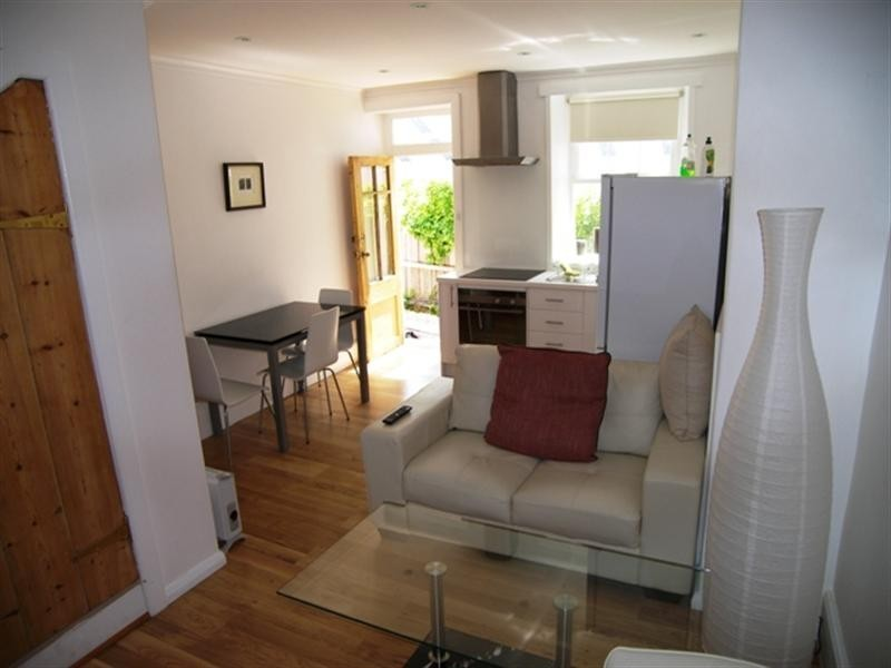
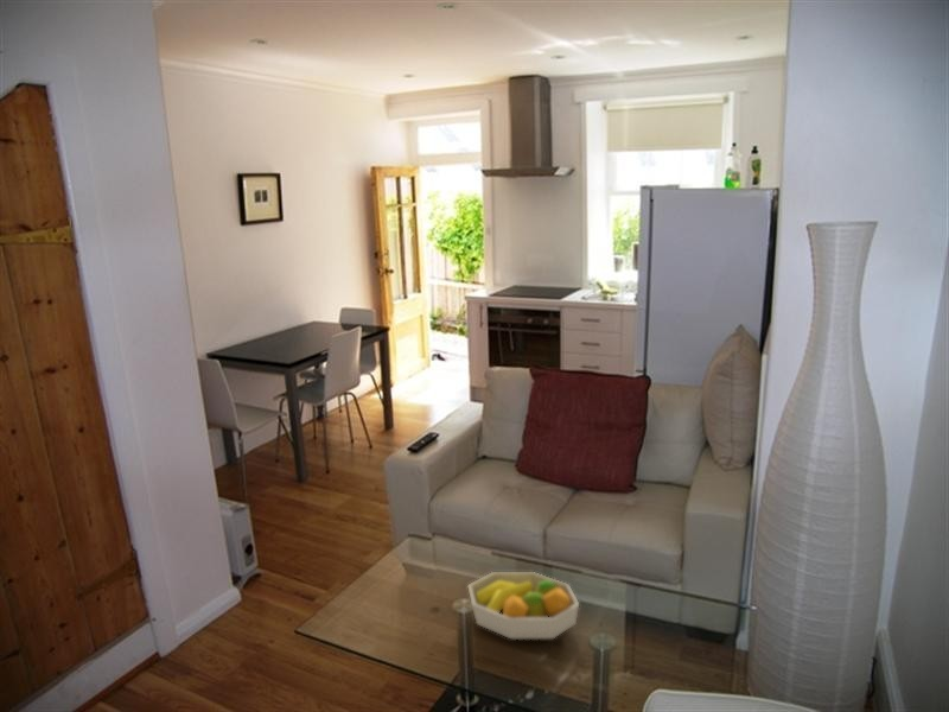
+ fruit bowl [466,571,580,640]
